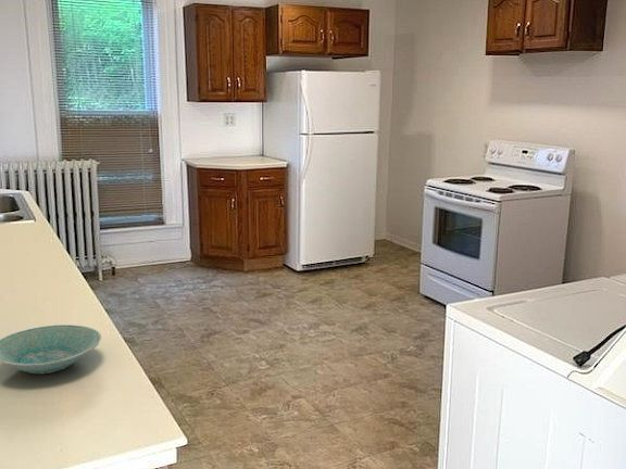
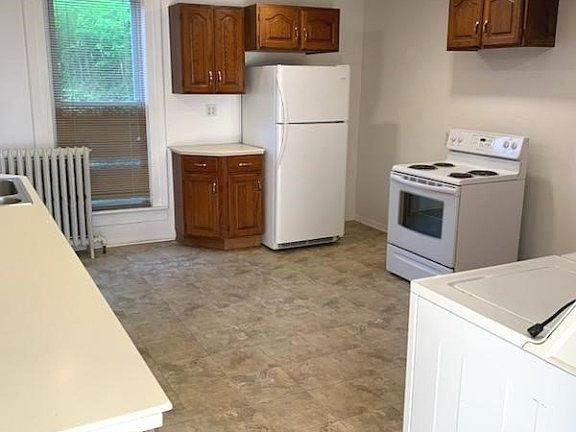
- bowl [0,324,102,375]
